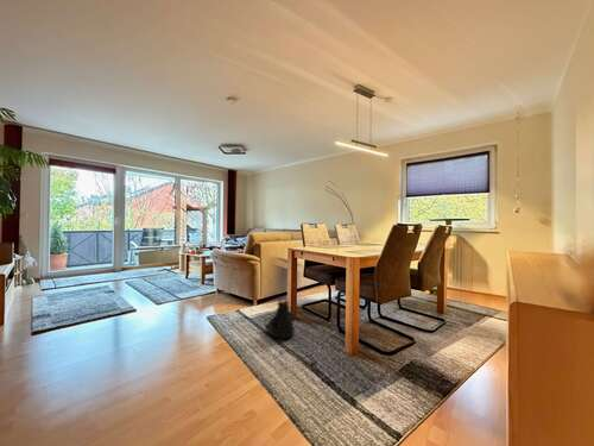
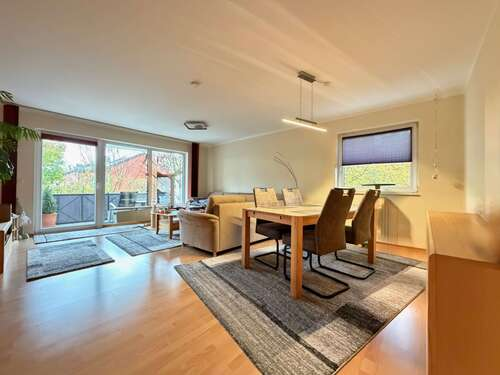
- plush toy [263,299,296,339]
